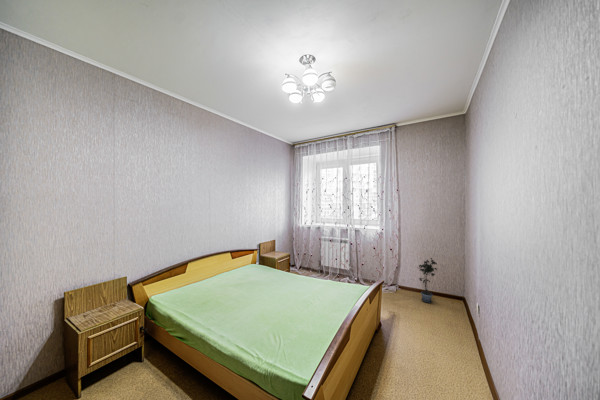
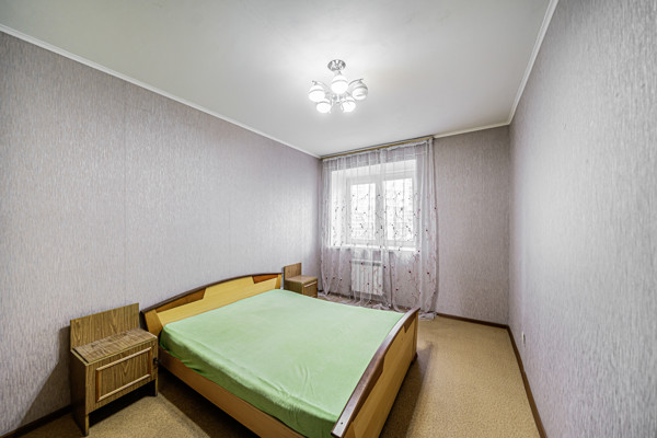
- potted plant [416,257,439,304]
